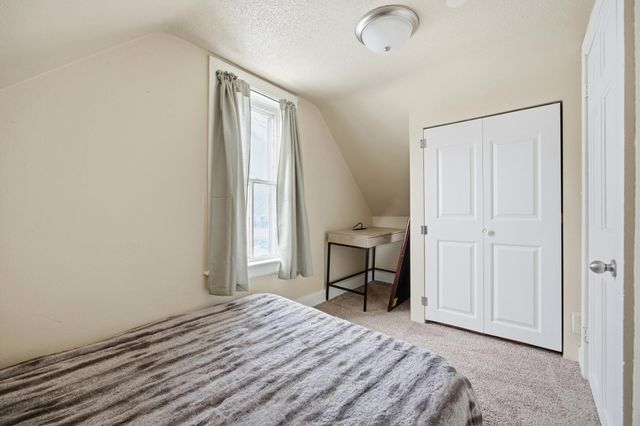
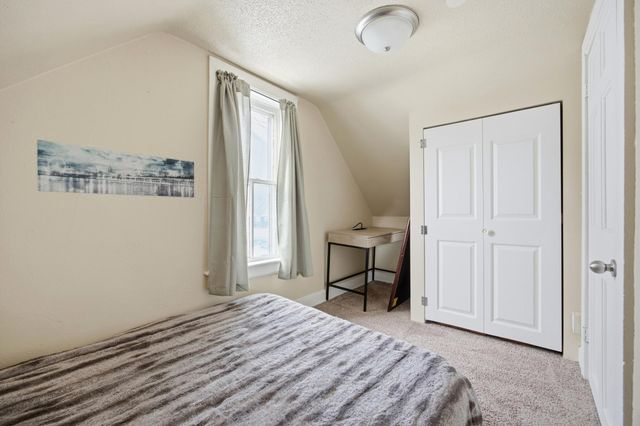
+ wall art [36,138,195,198]
